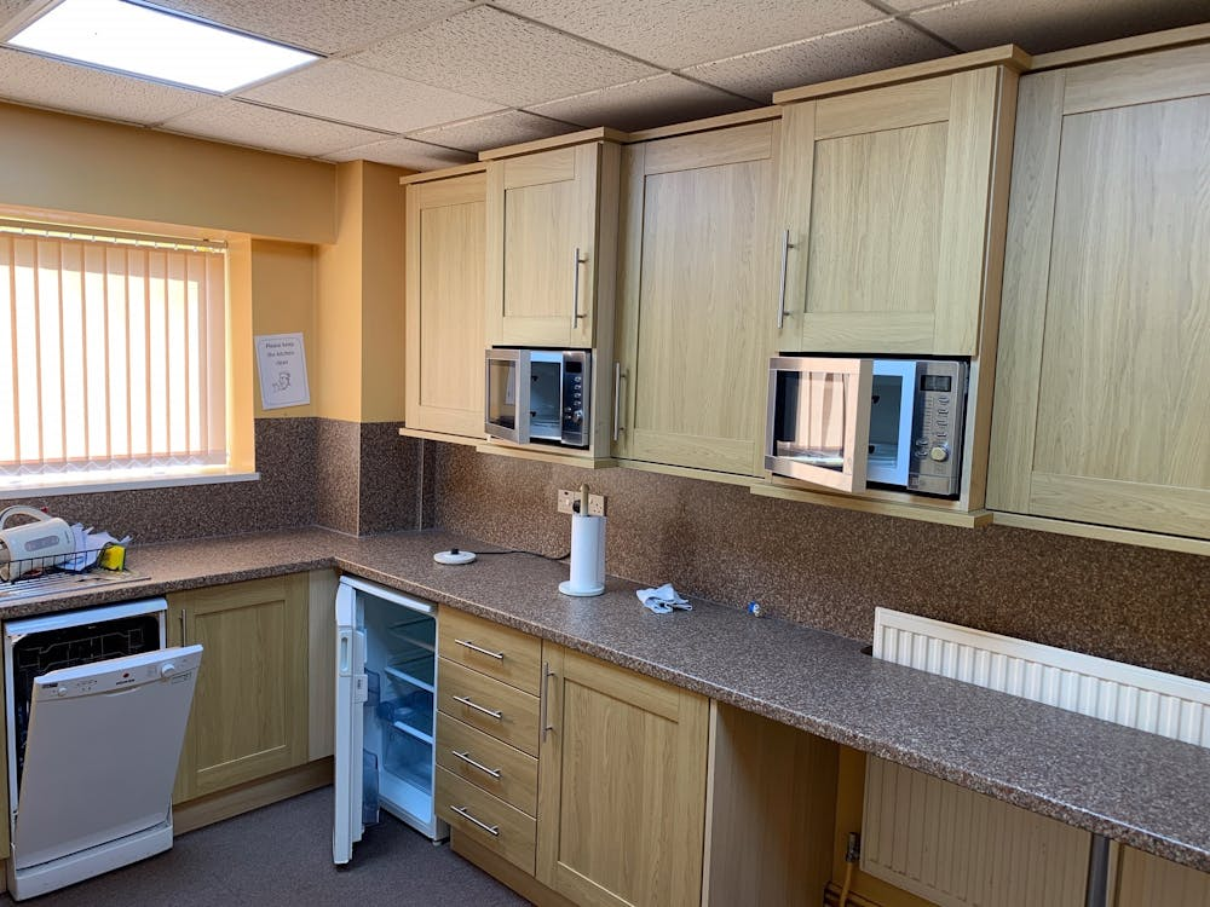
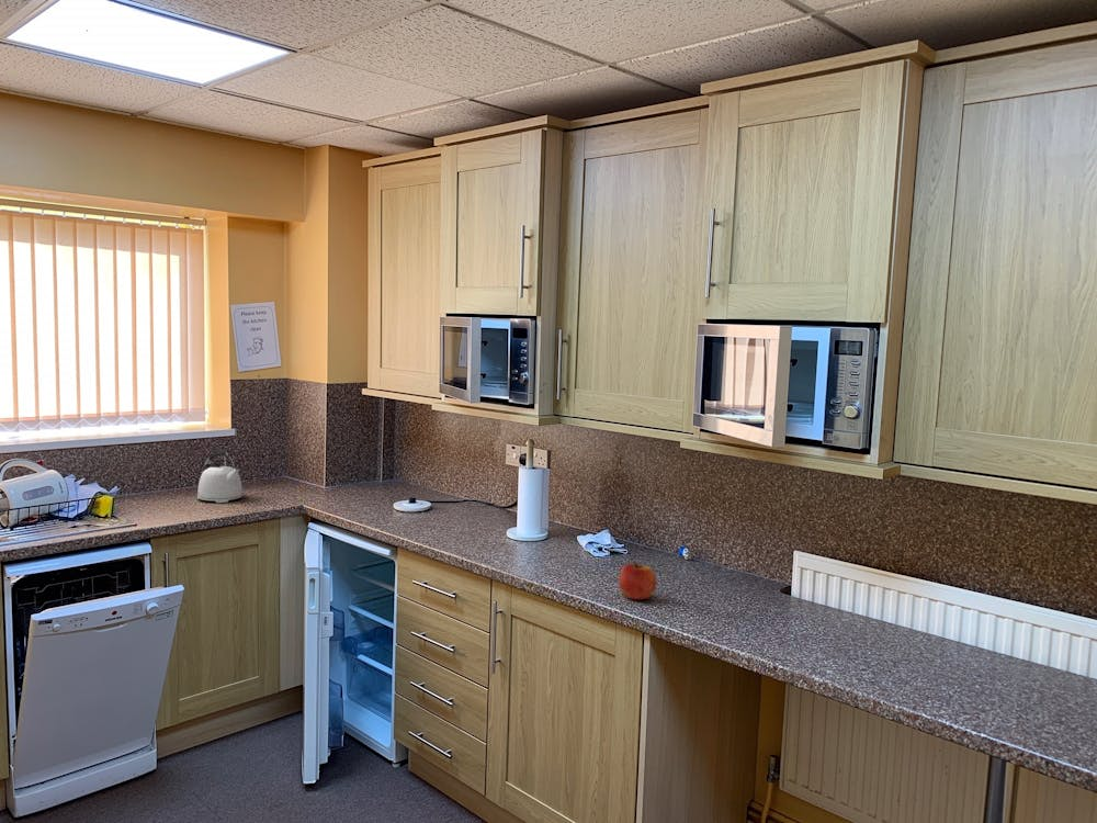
+ apple [618,561,657,600]
+ kettle [196,450,244,504]
